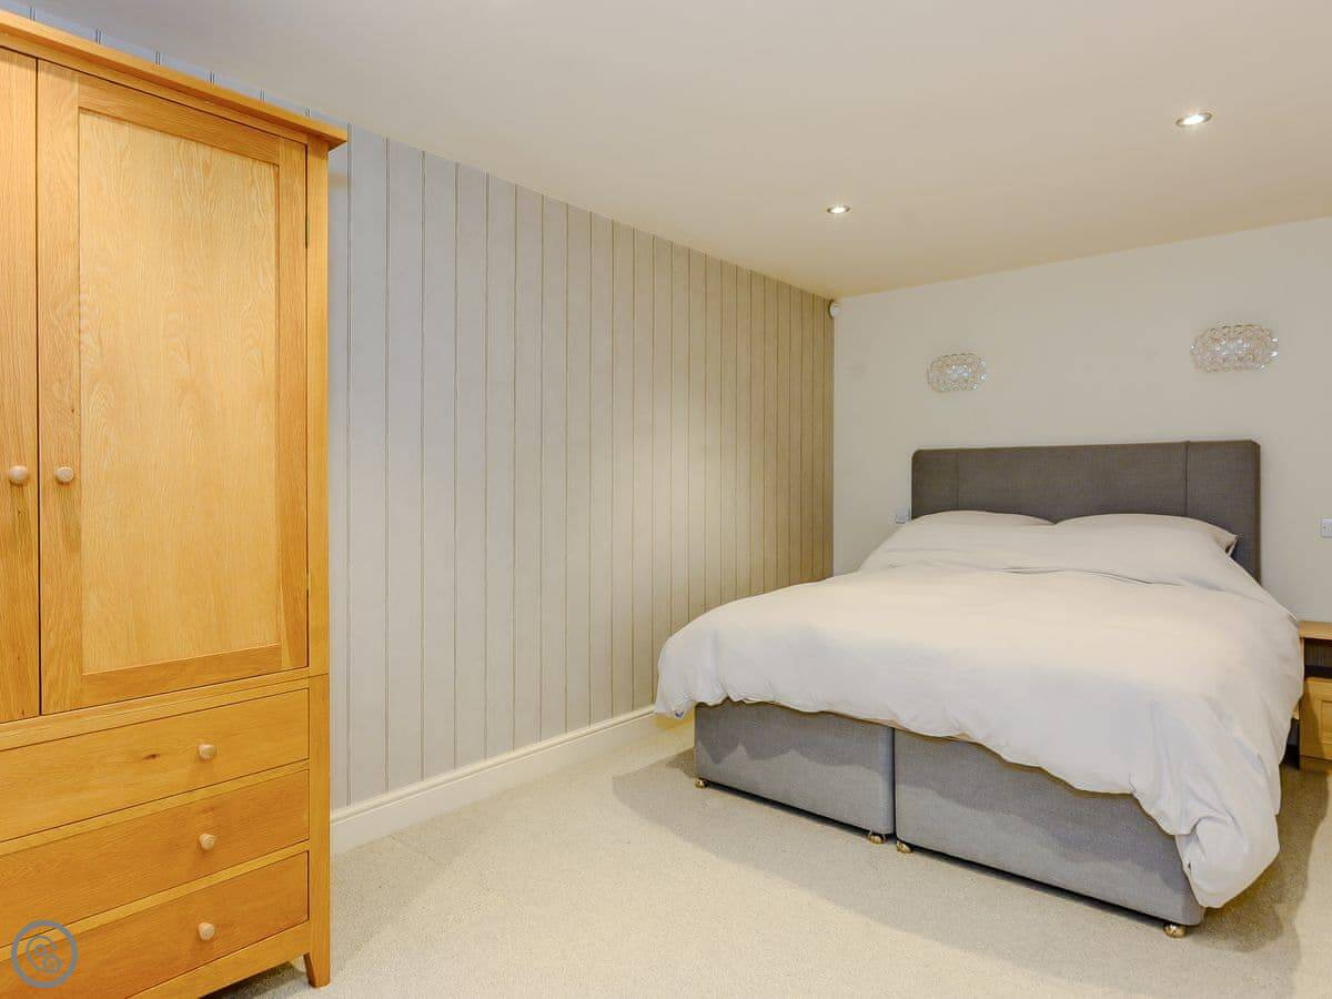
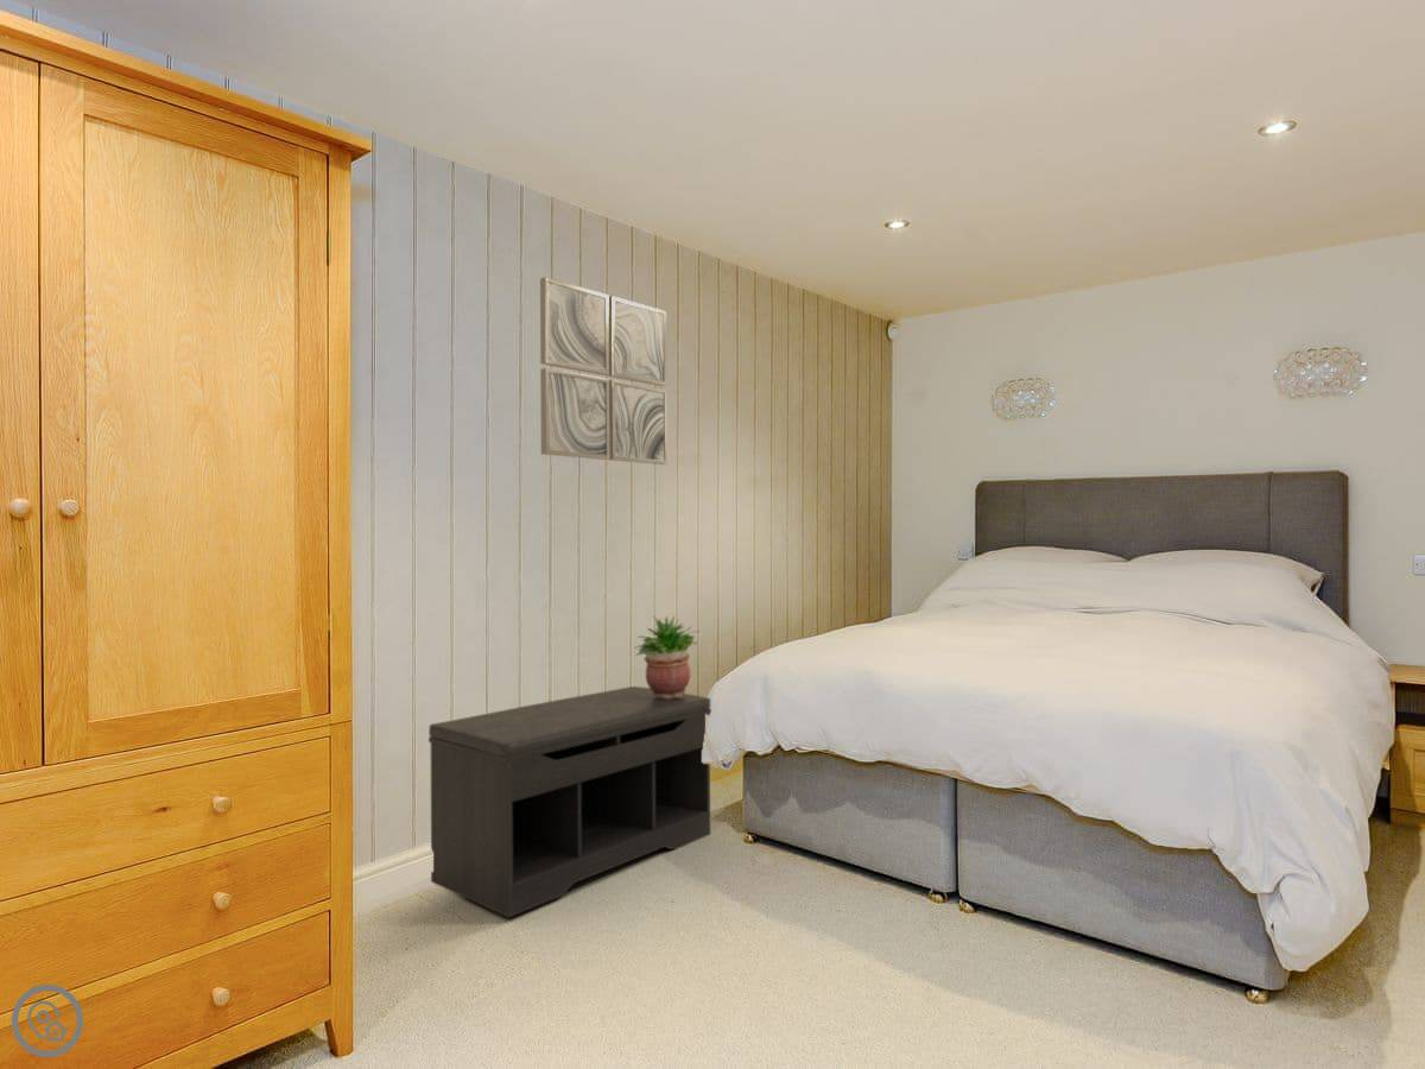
+ bench [428,685,712,918]
+ wall art [539,276,669,466]
+ potted plant [633,615,701,700]
